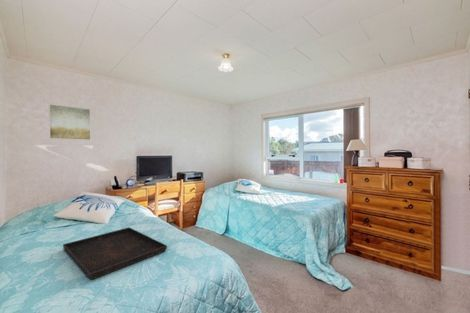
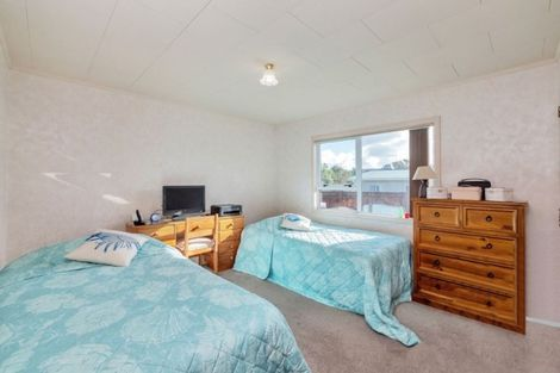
- wall art [49,104,91,140]
- serving tray [62,226,168,281]
